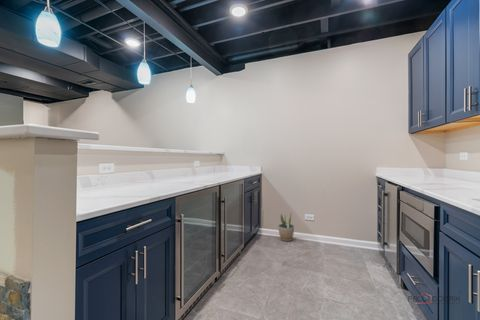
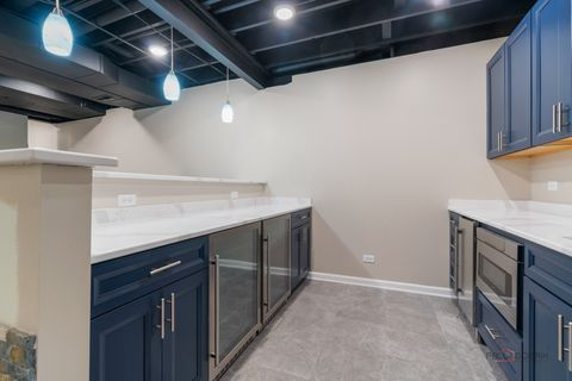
- potted plant [277,211,295,242]
